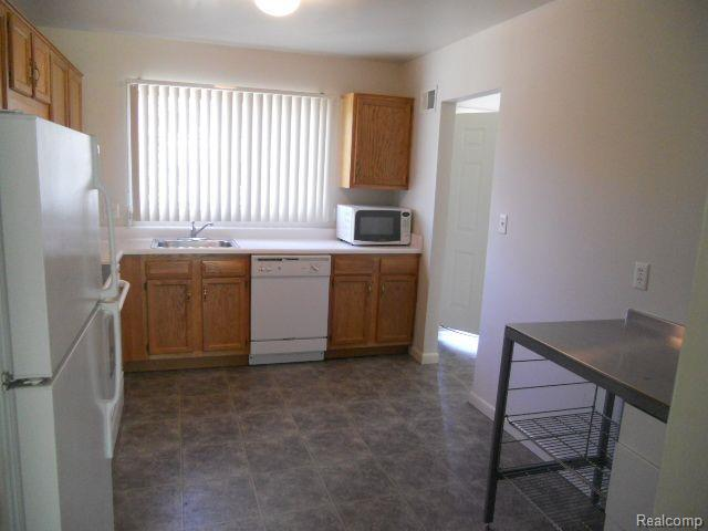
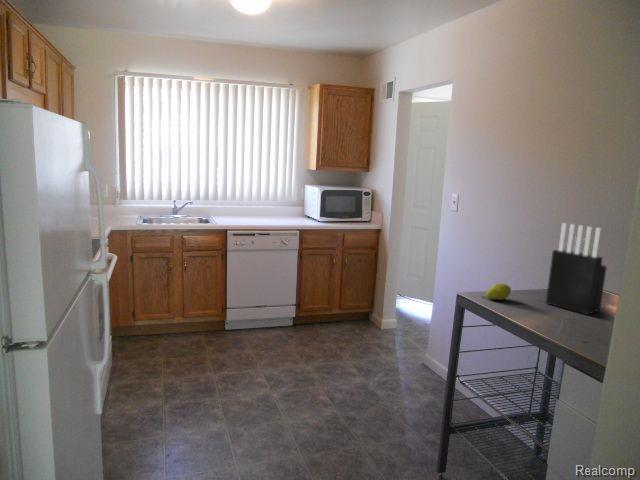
+ fruit [480,282,512,301]
+ knife block [545,222,608,316]
